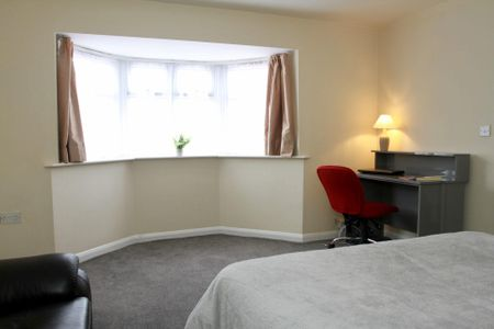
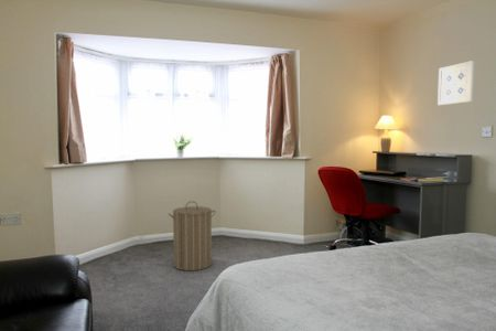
+ wall art [436,60,476,106]
+ laundry hamper [168,200,217,271]
